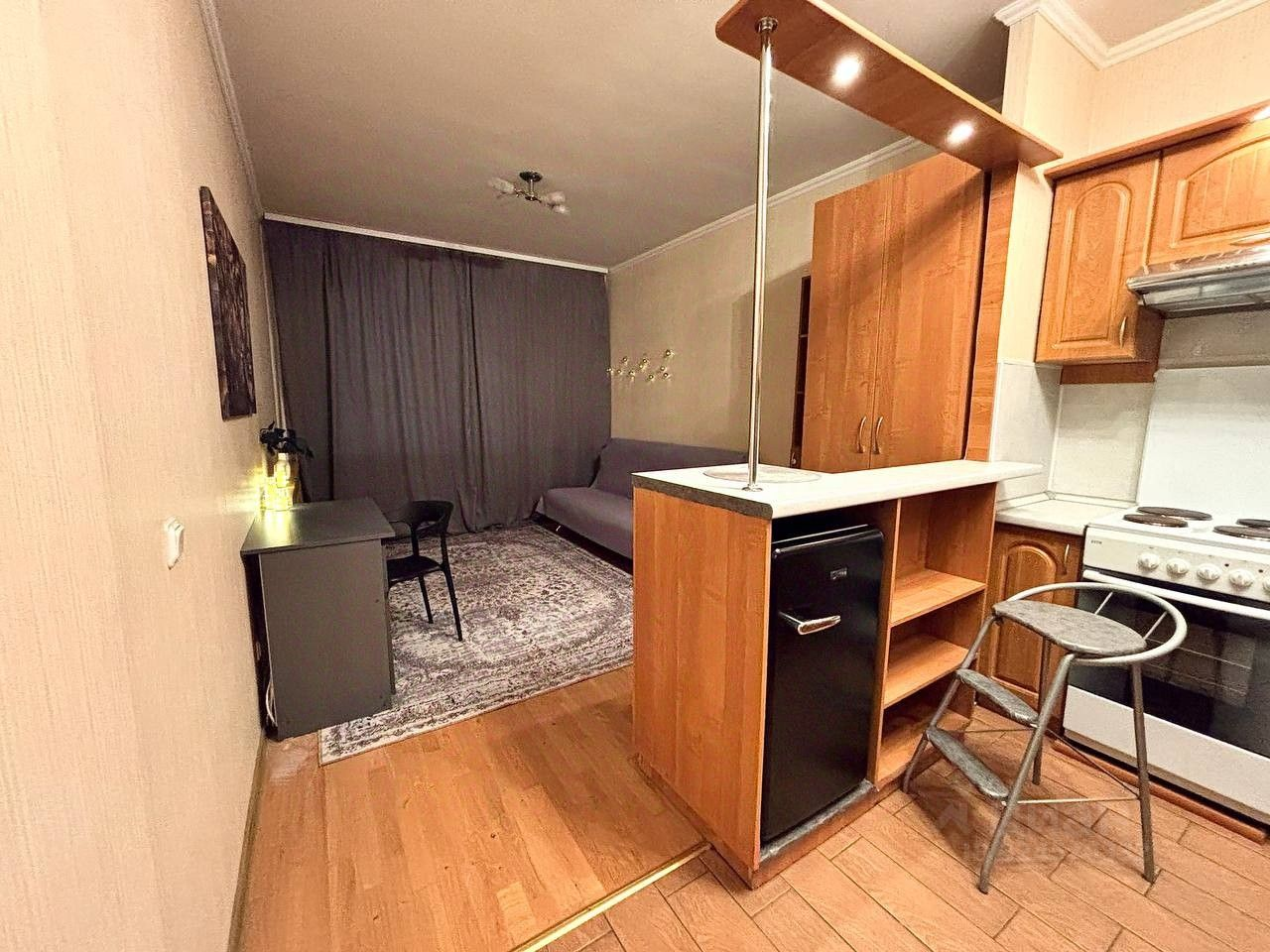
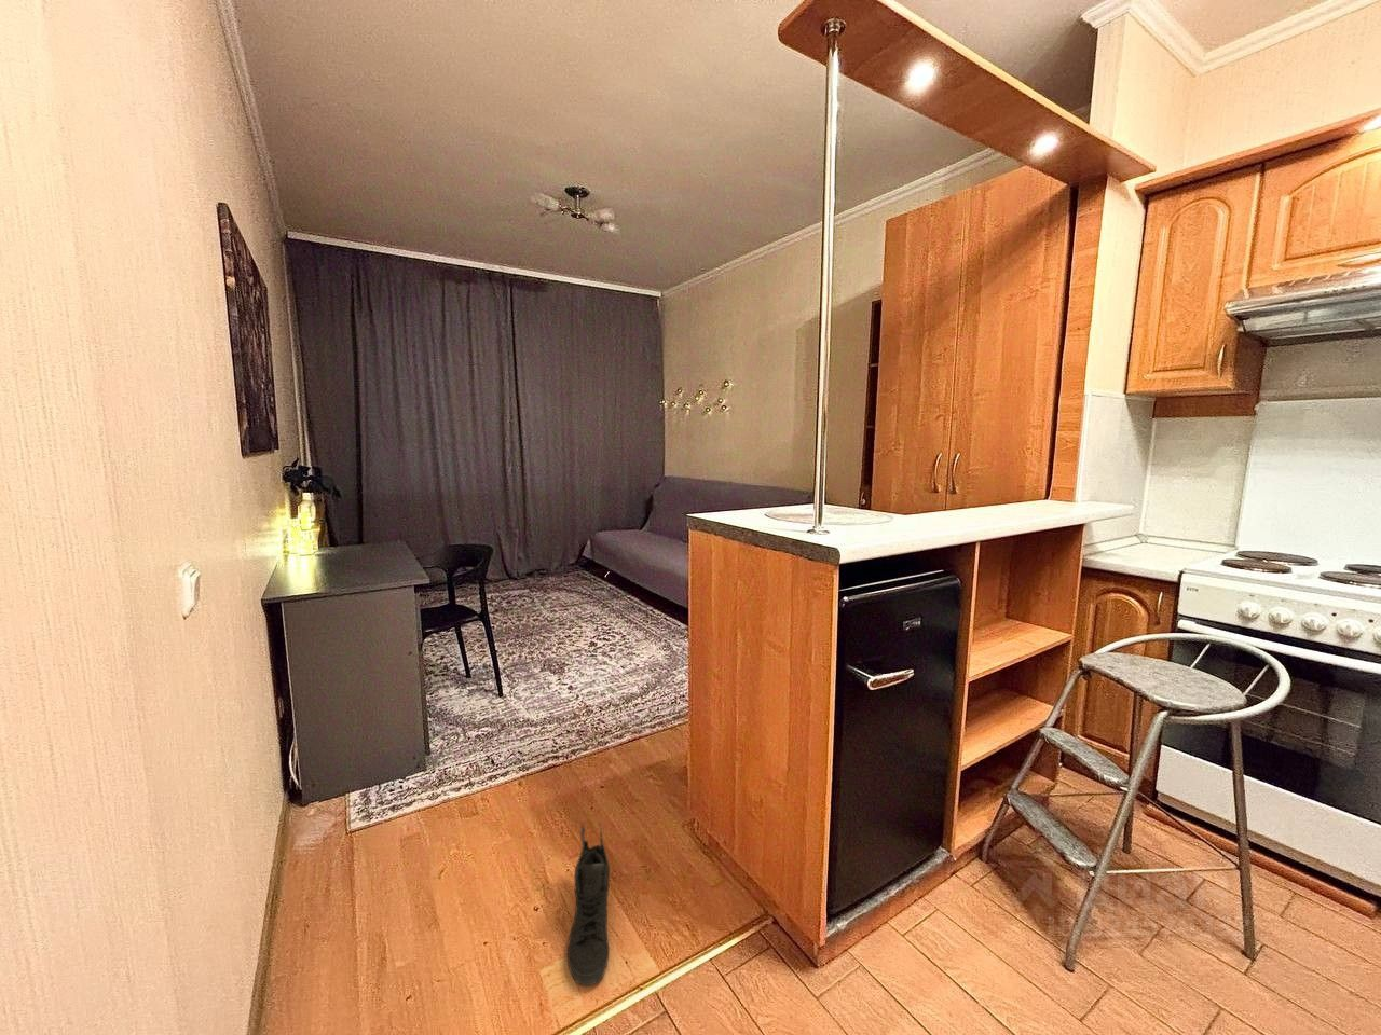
+ sneaker [567,822,611,986]
